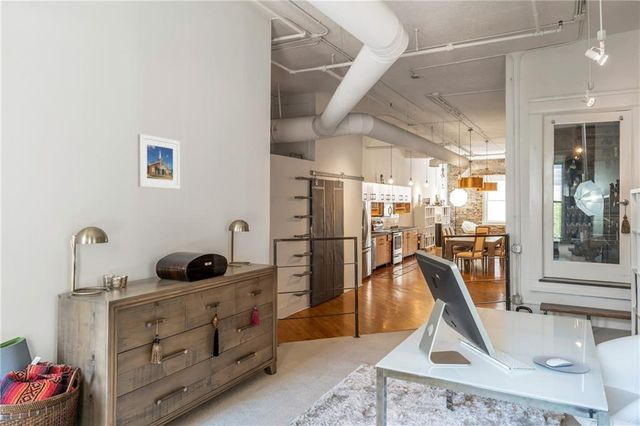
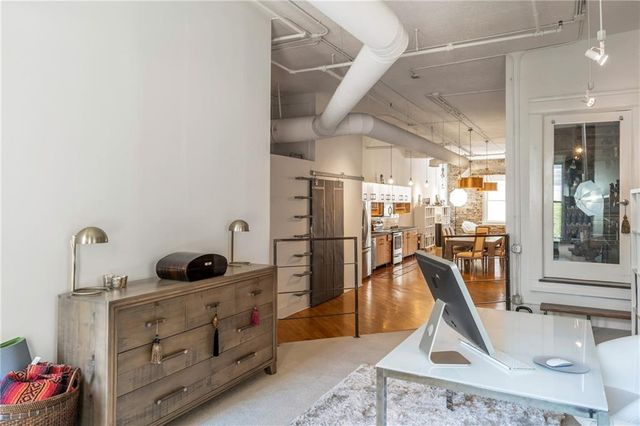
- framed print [137,133,181,190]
